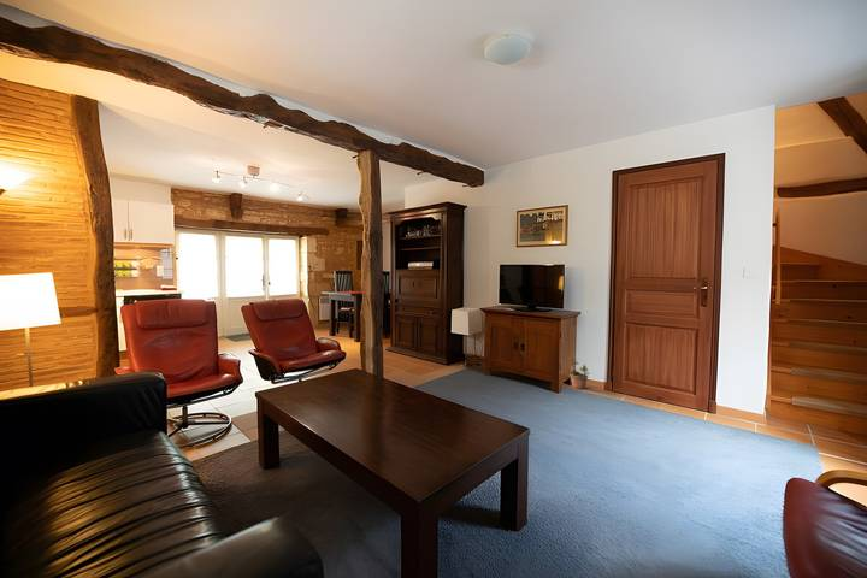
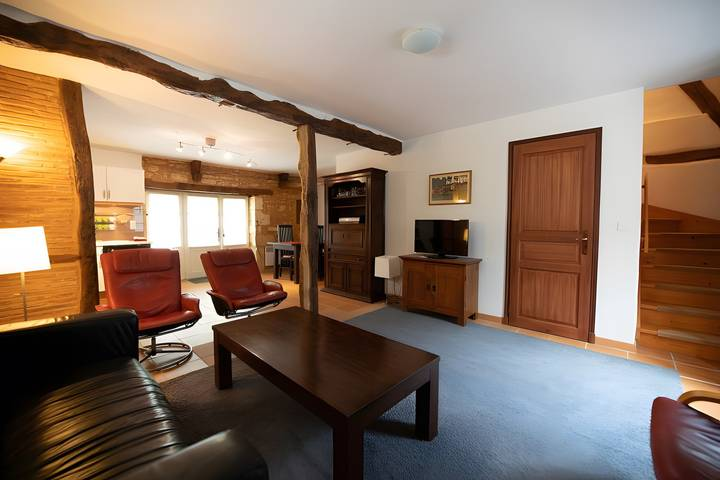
- potted plant [568,353,590,390]
